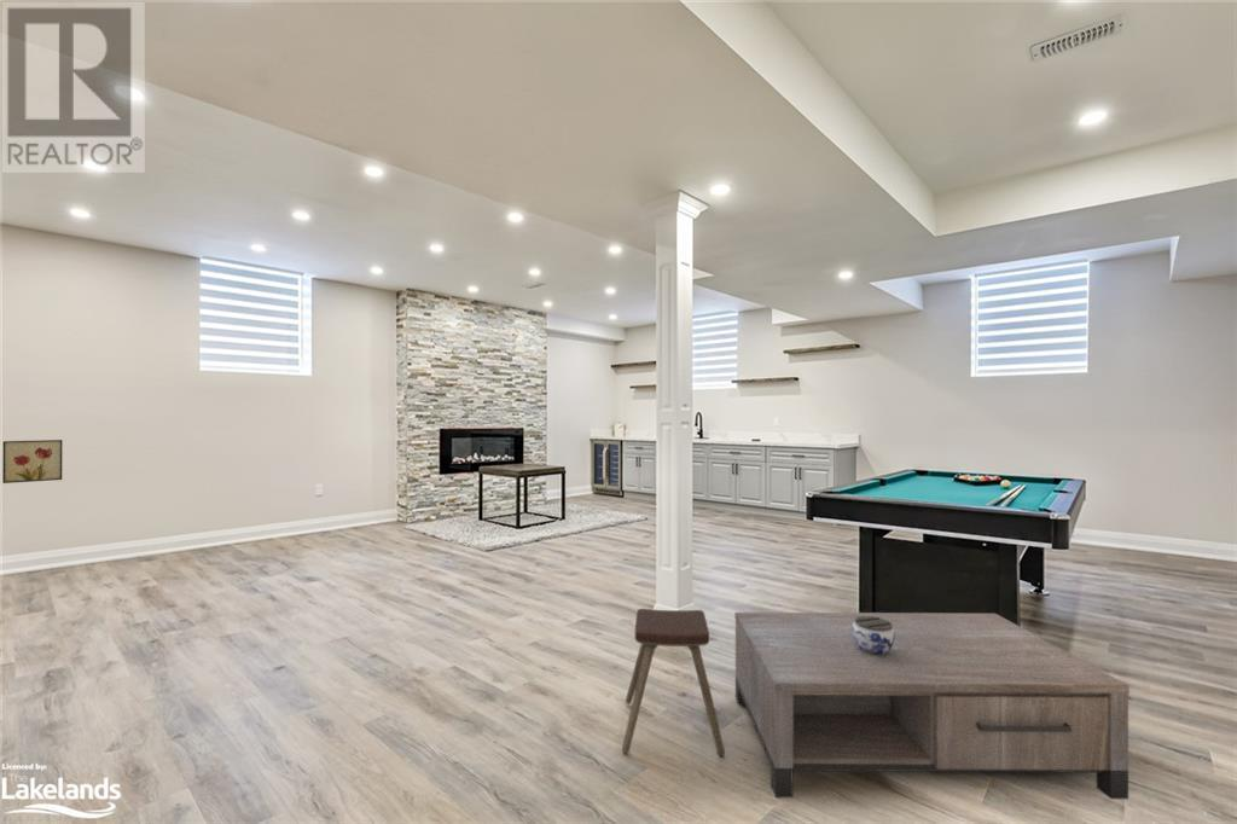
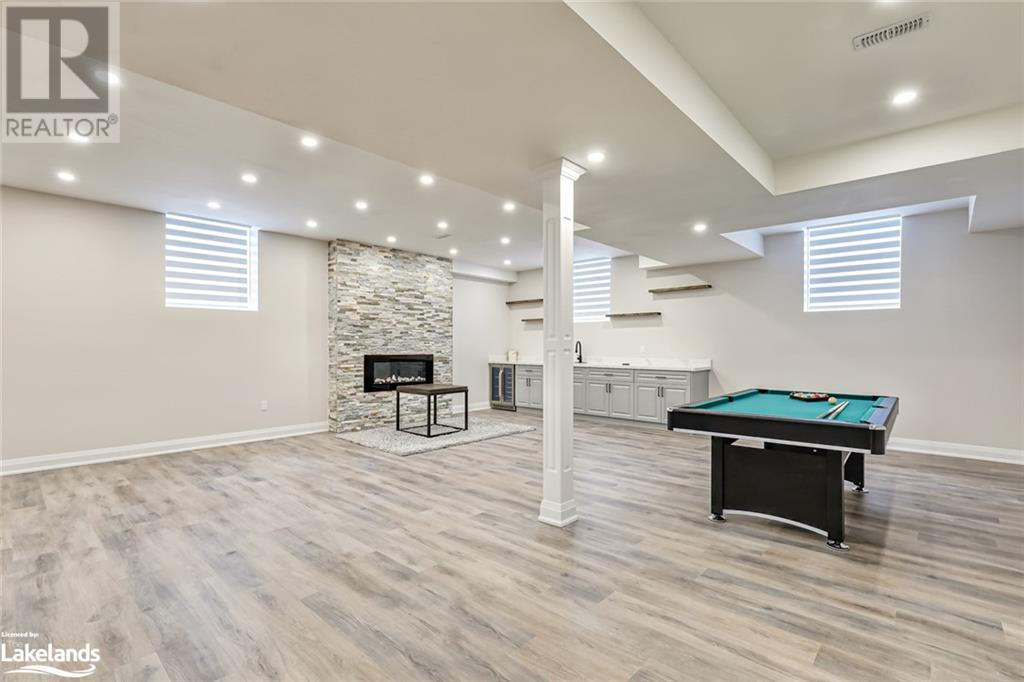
- music stool [621,608,726,758]
- jar [853,616,895,655]
- wall art [1,439,64,484]
- coffee table [733,611,1131,800]
